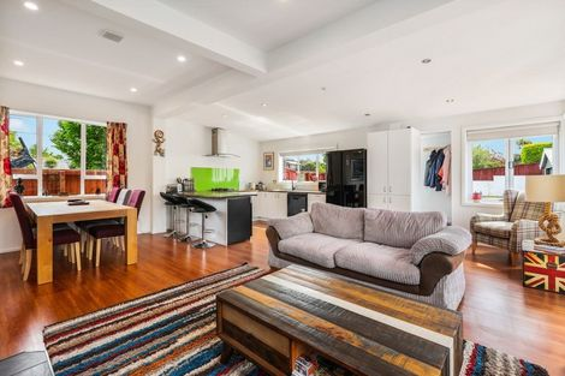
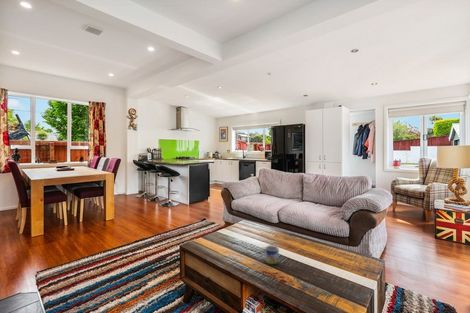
+ mug [260,244,280,265]
